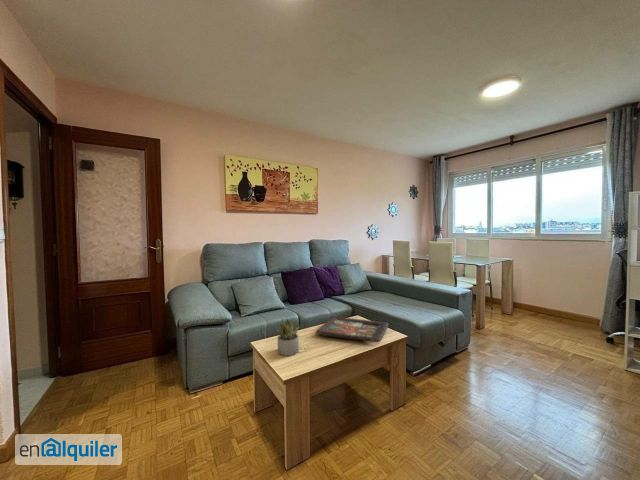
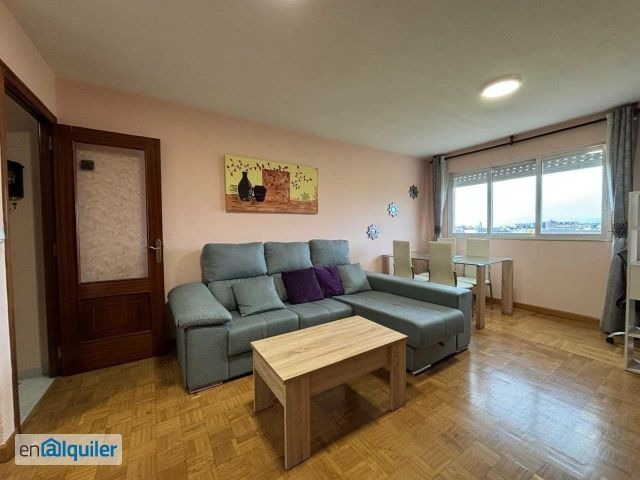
- decorative tray [315,316,389,343]
- succulent plant [276,318,301,357]
